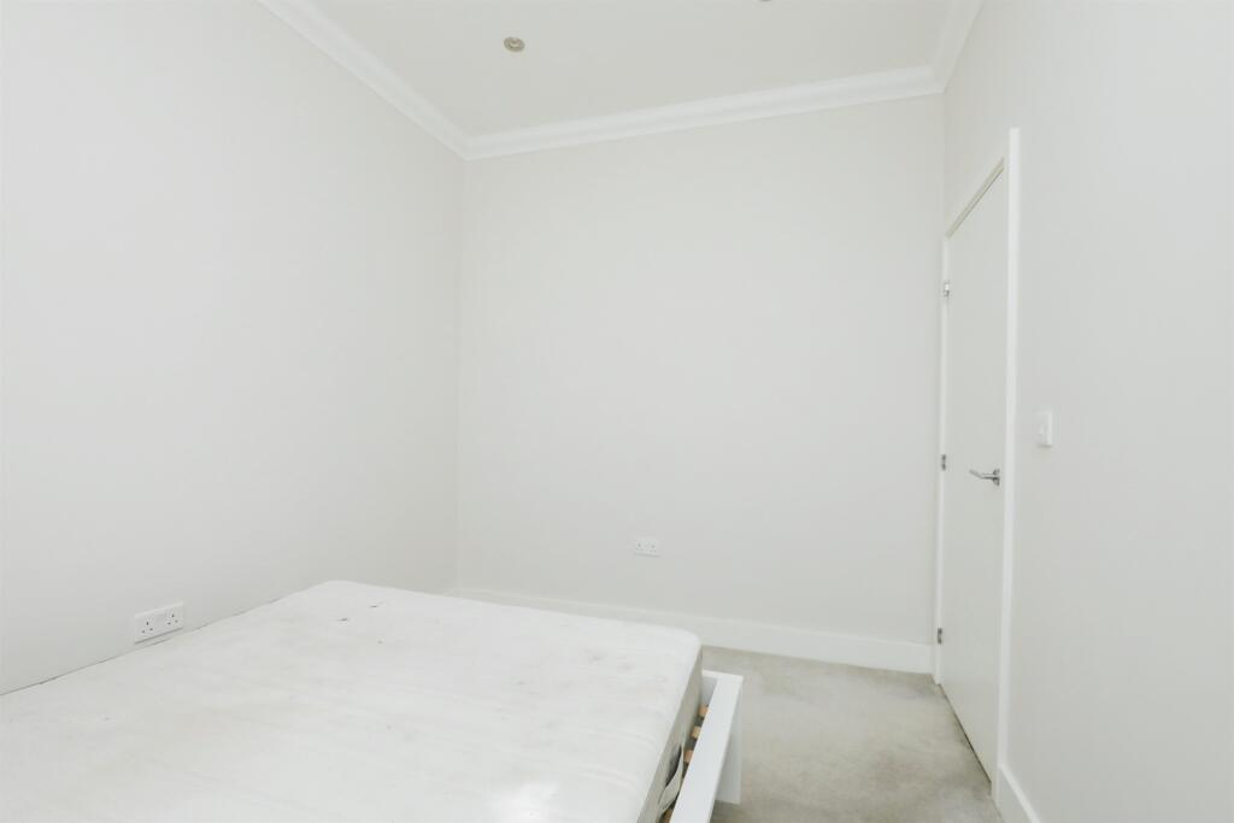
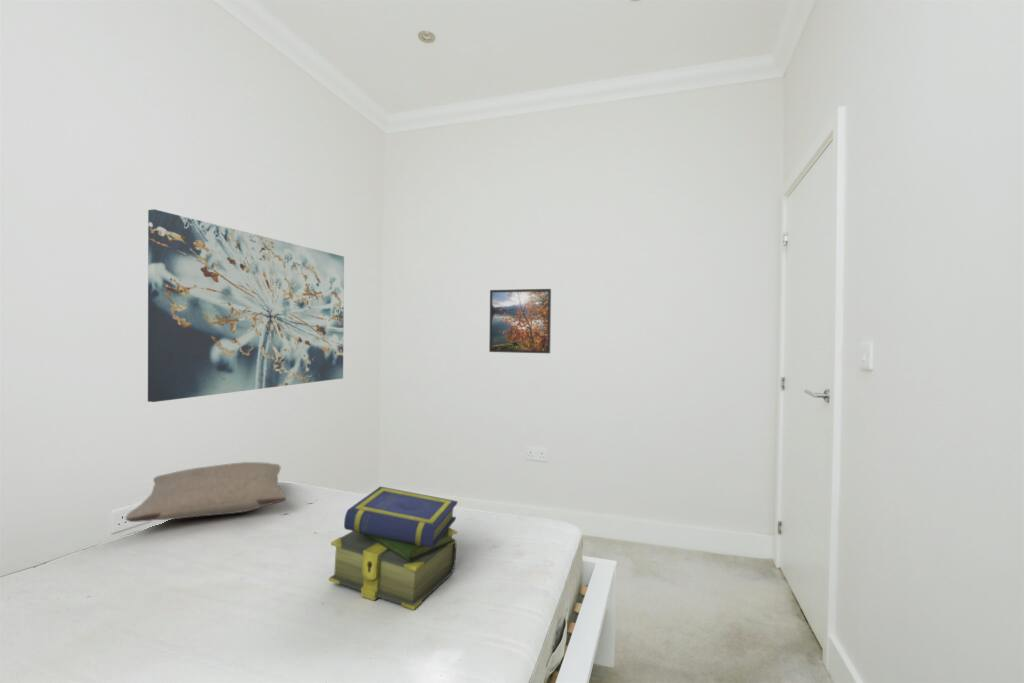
+ stack of books [328,485,459,611]
+ pillow [125,461,287,523]
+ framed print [488,288,552,354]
+ wall art [147,208,345,403]
